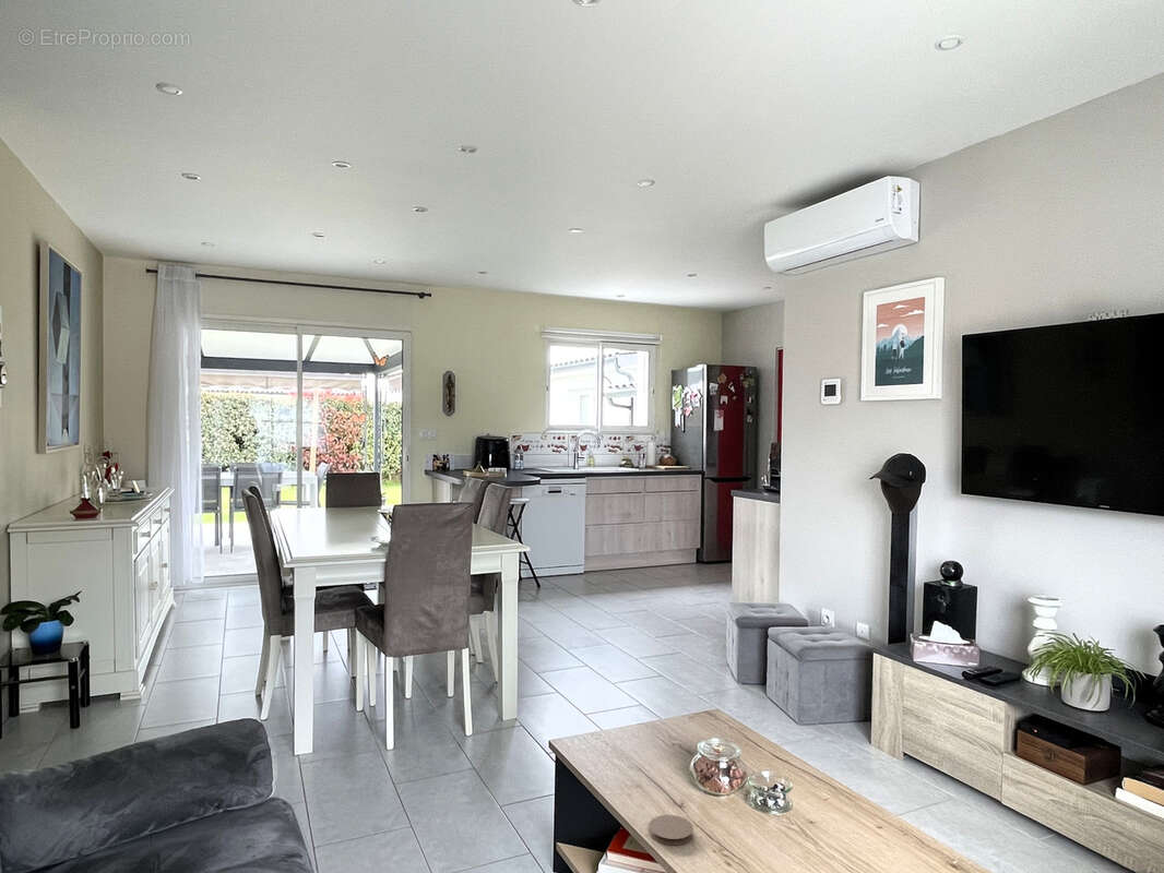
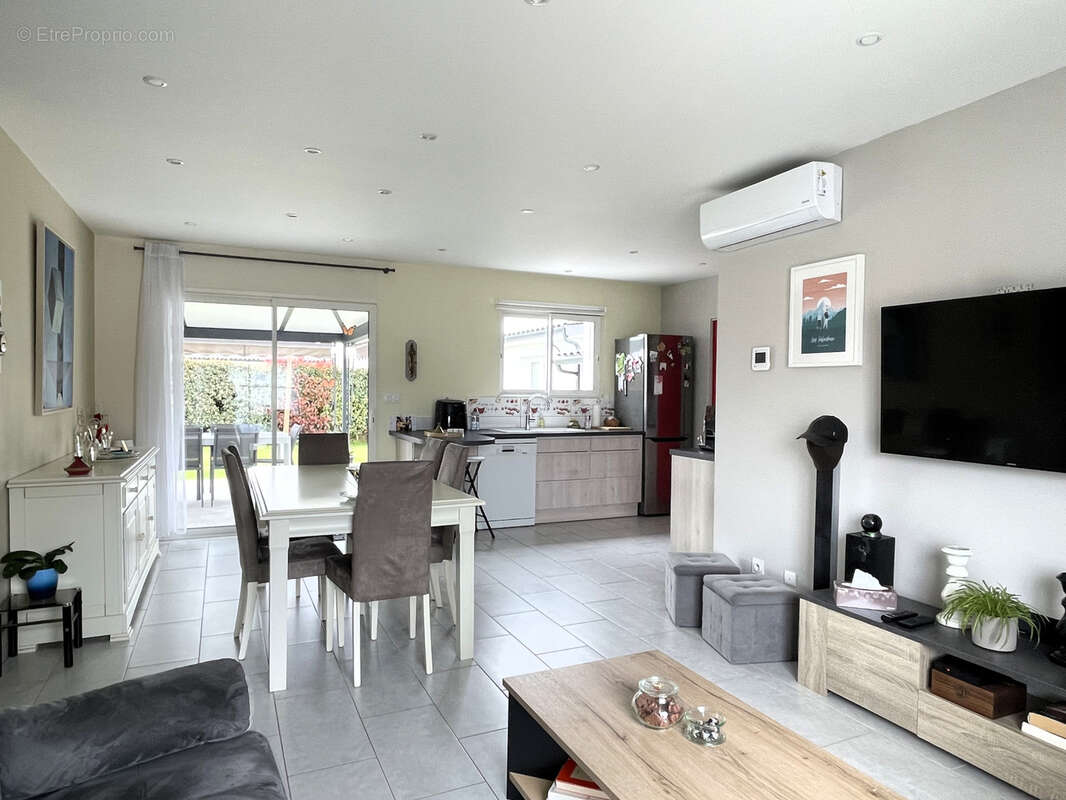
- coaster [648,814,694,847]
